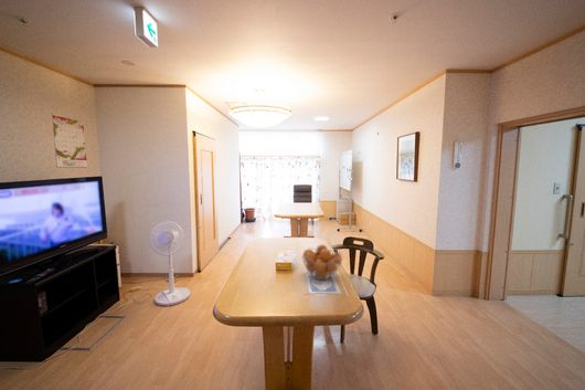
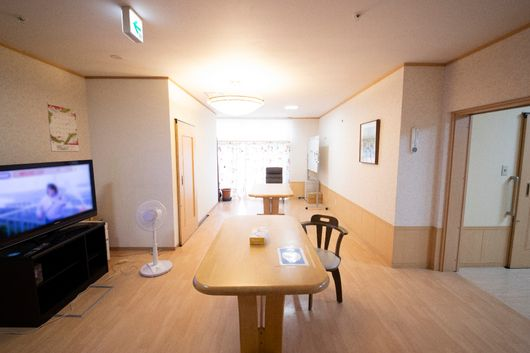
- fruit basket [301,243,343,281]
